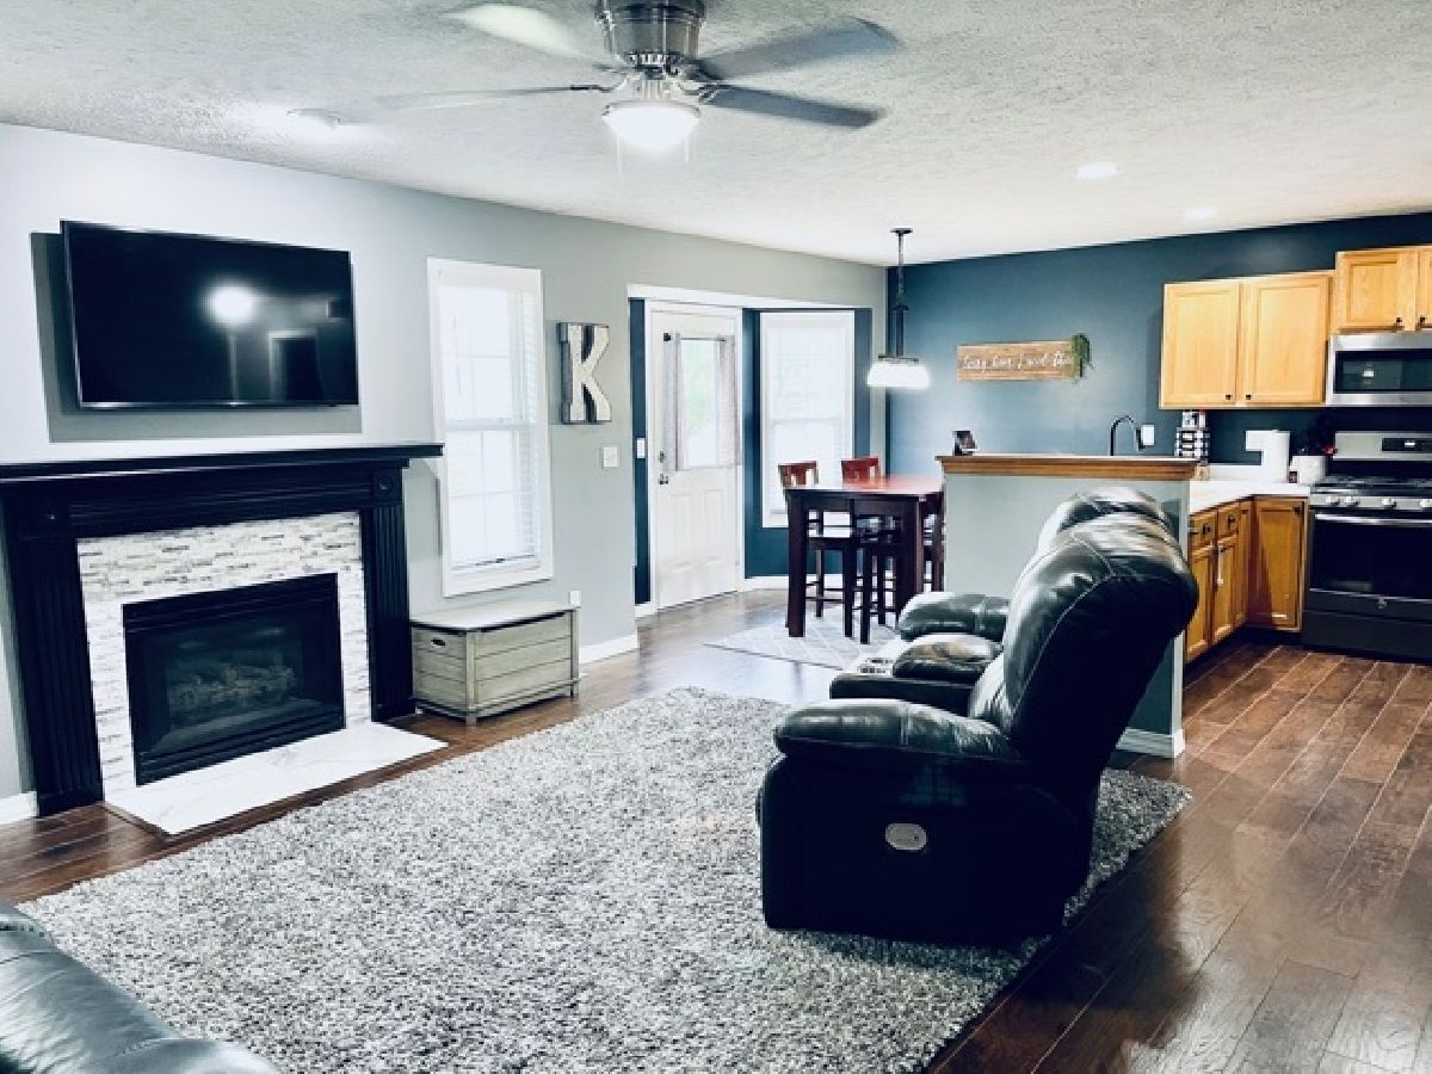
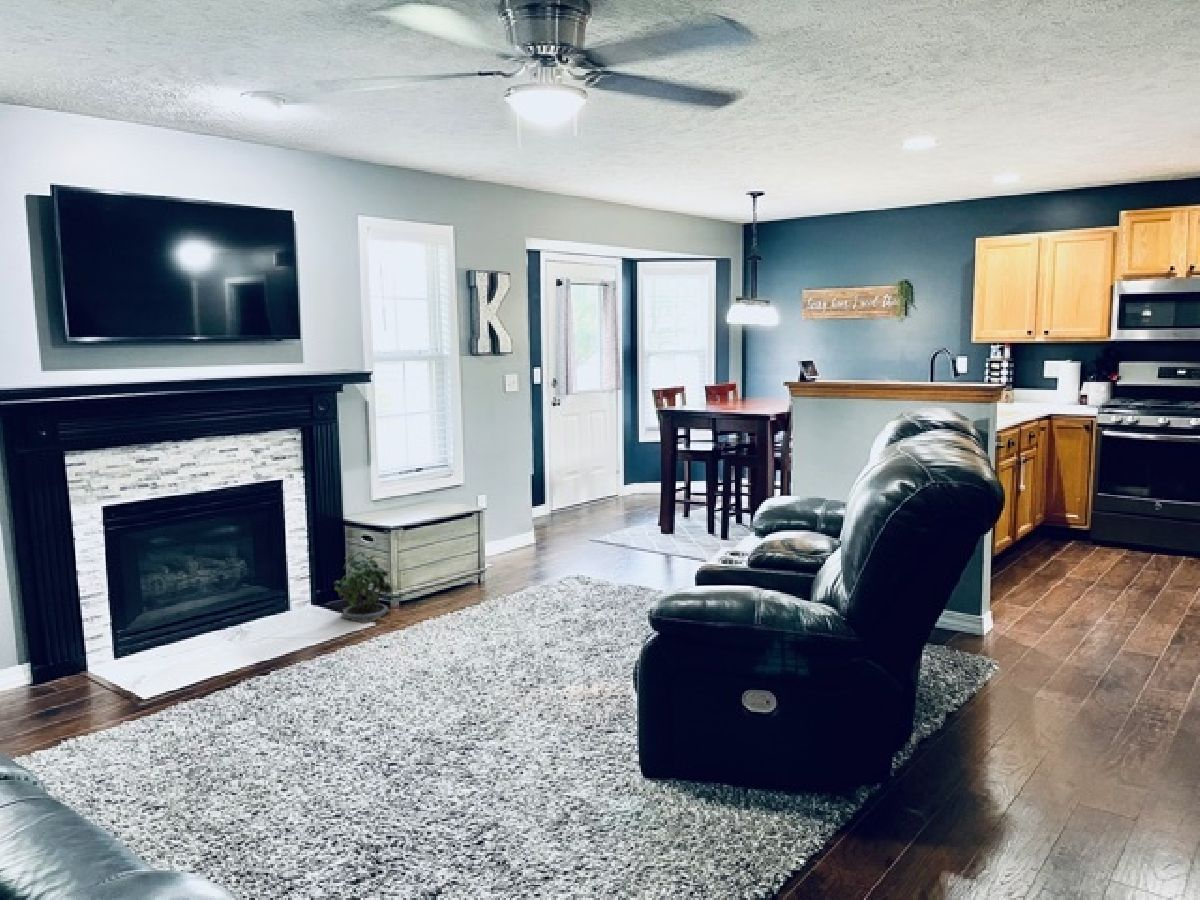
+ potted plant [333,551,393,625]
